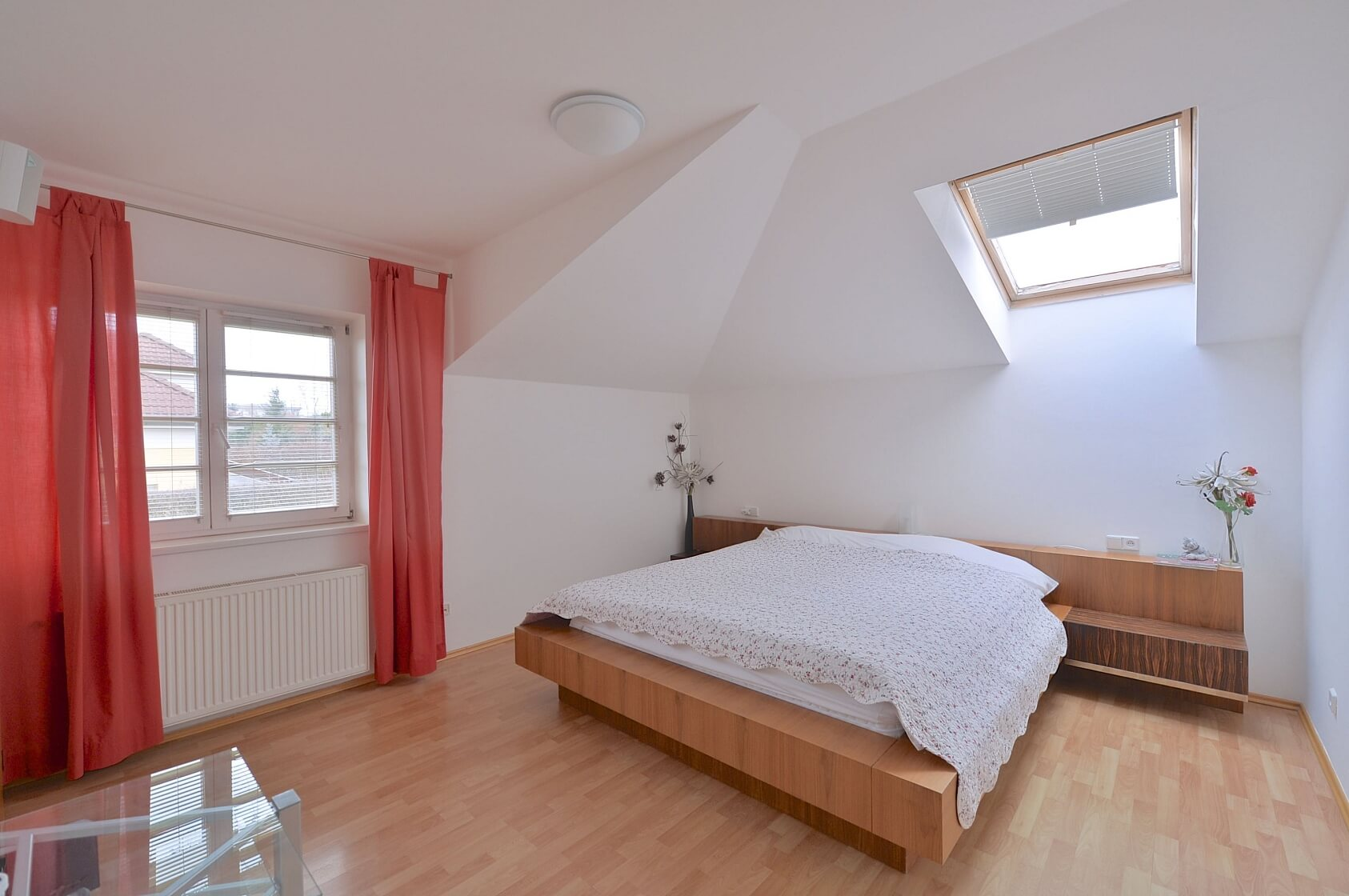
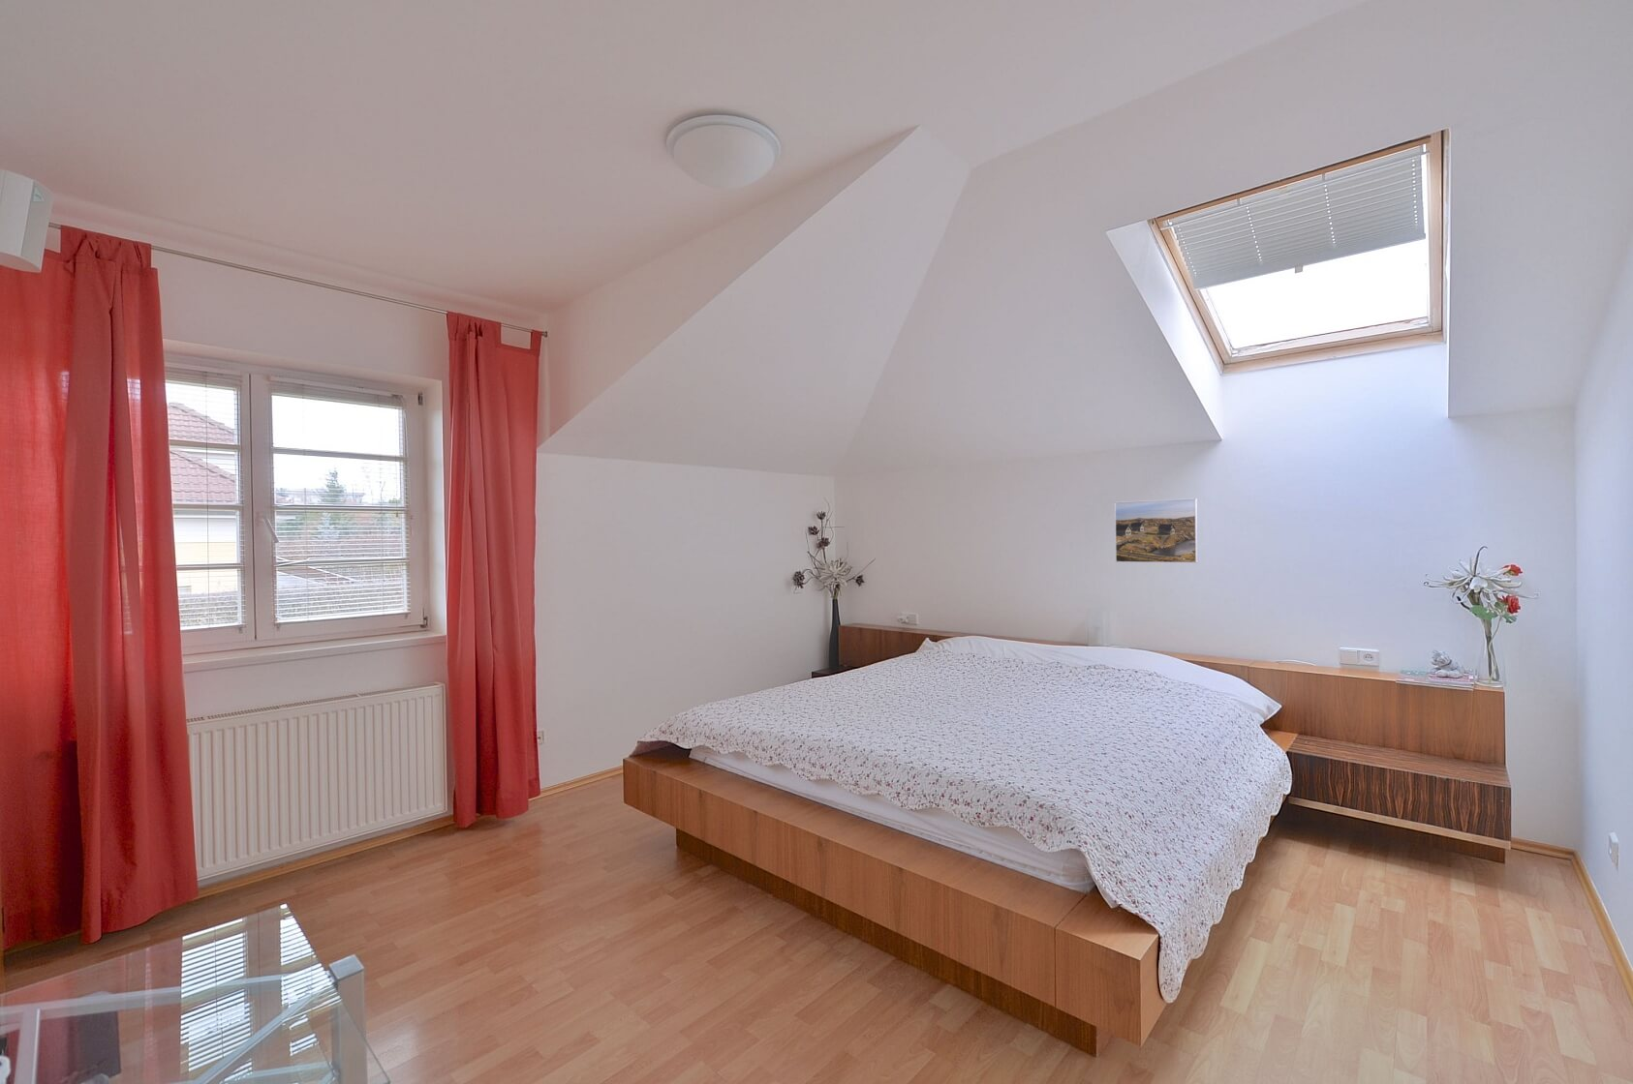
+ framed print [1114,497,1200,564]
